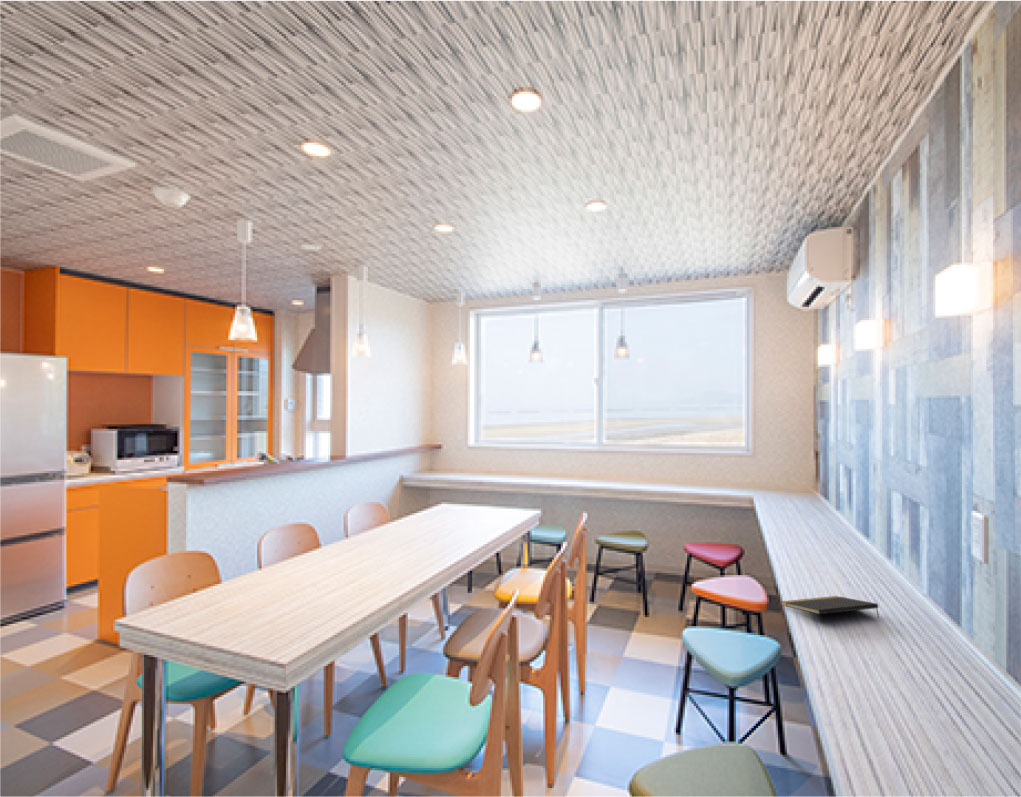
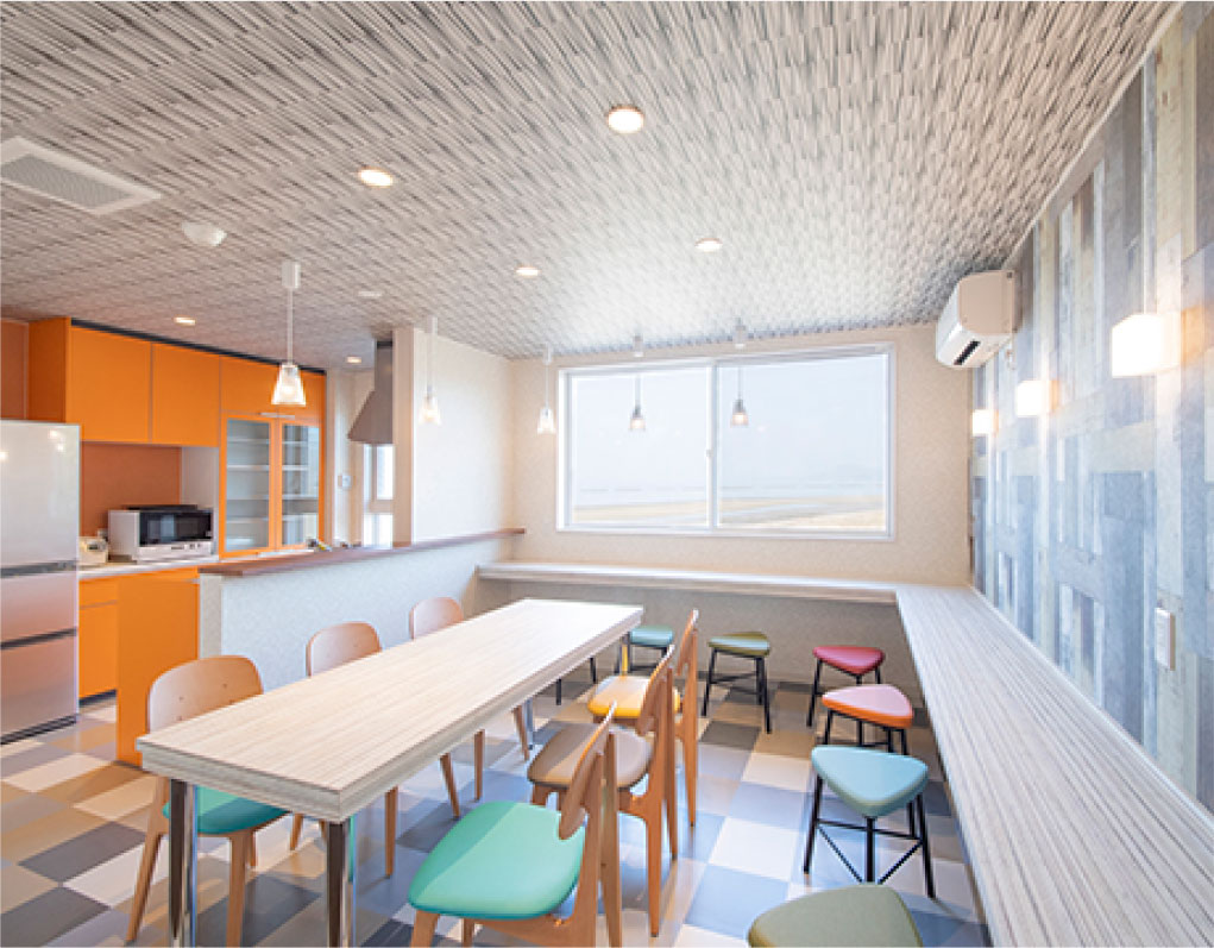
- notepad [781,595,880,618]
